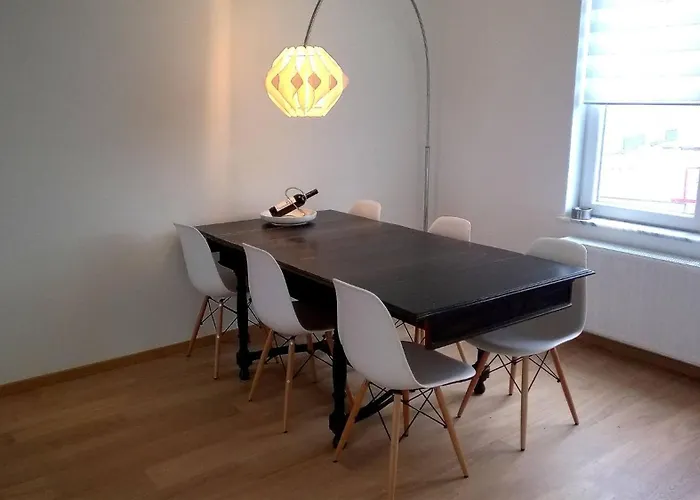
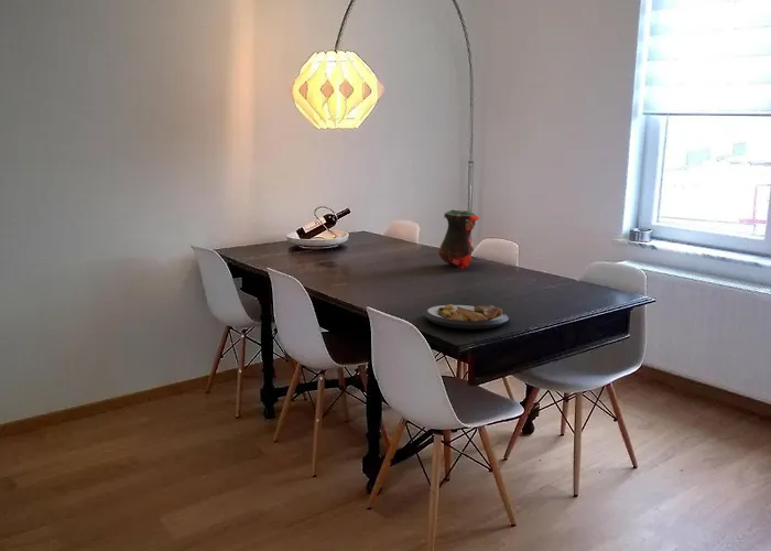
+ plate [422,303,510,331]
+ vase [437,208,480,270]
